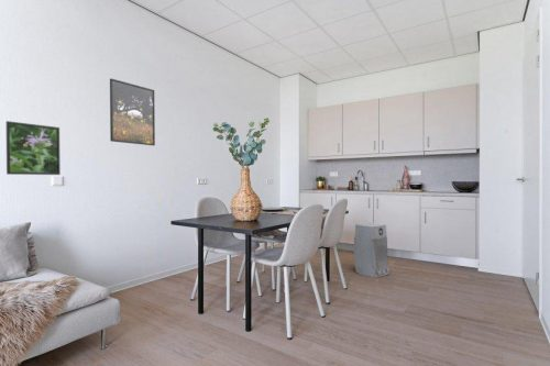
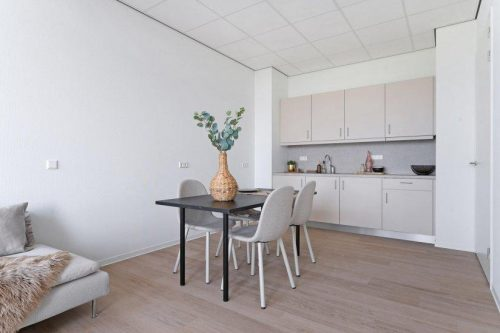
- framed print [6,120,62,176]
- air purifier [353,221,391,278]
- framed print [109,78,156,146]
